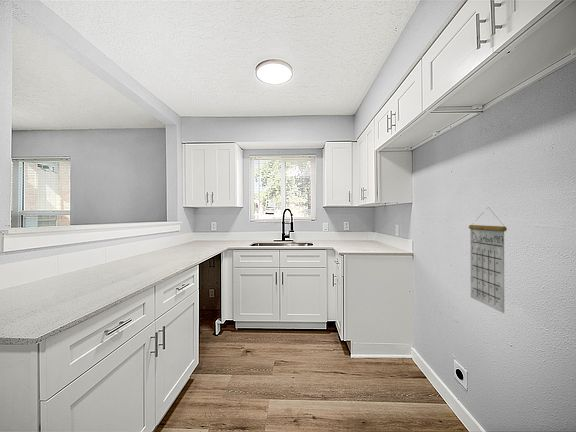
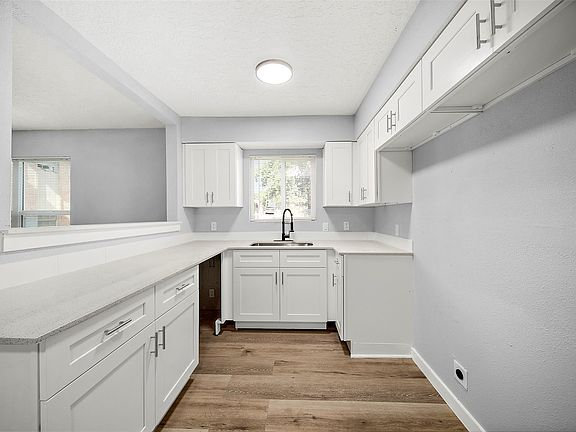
- calendar [468,206,508,314]
